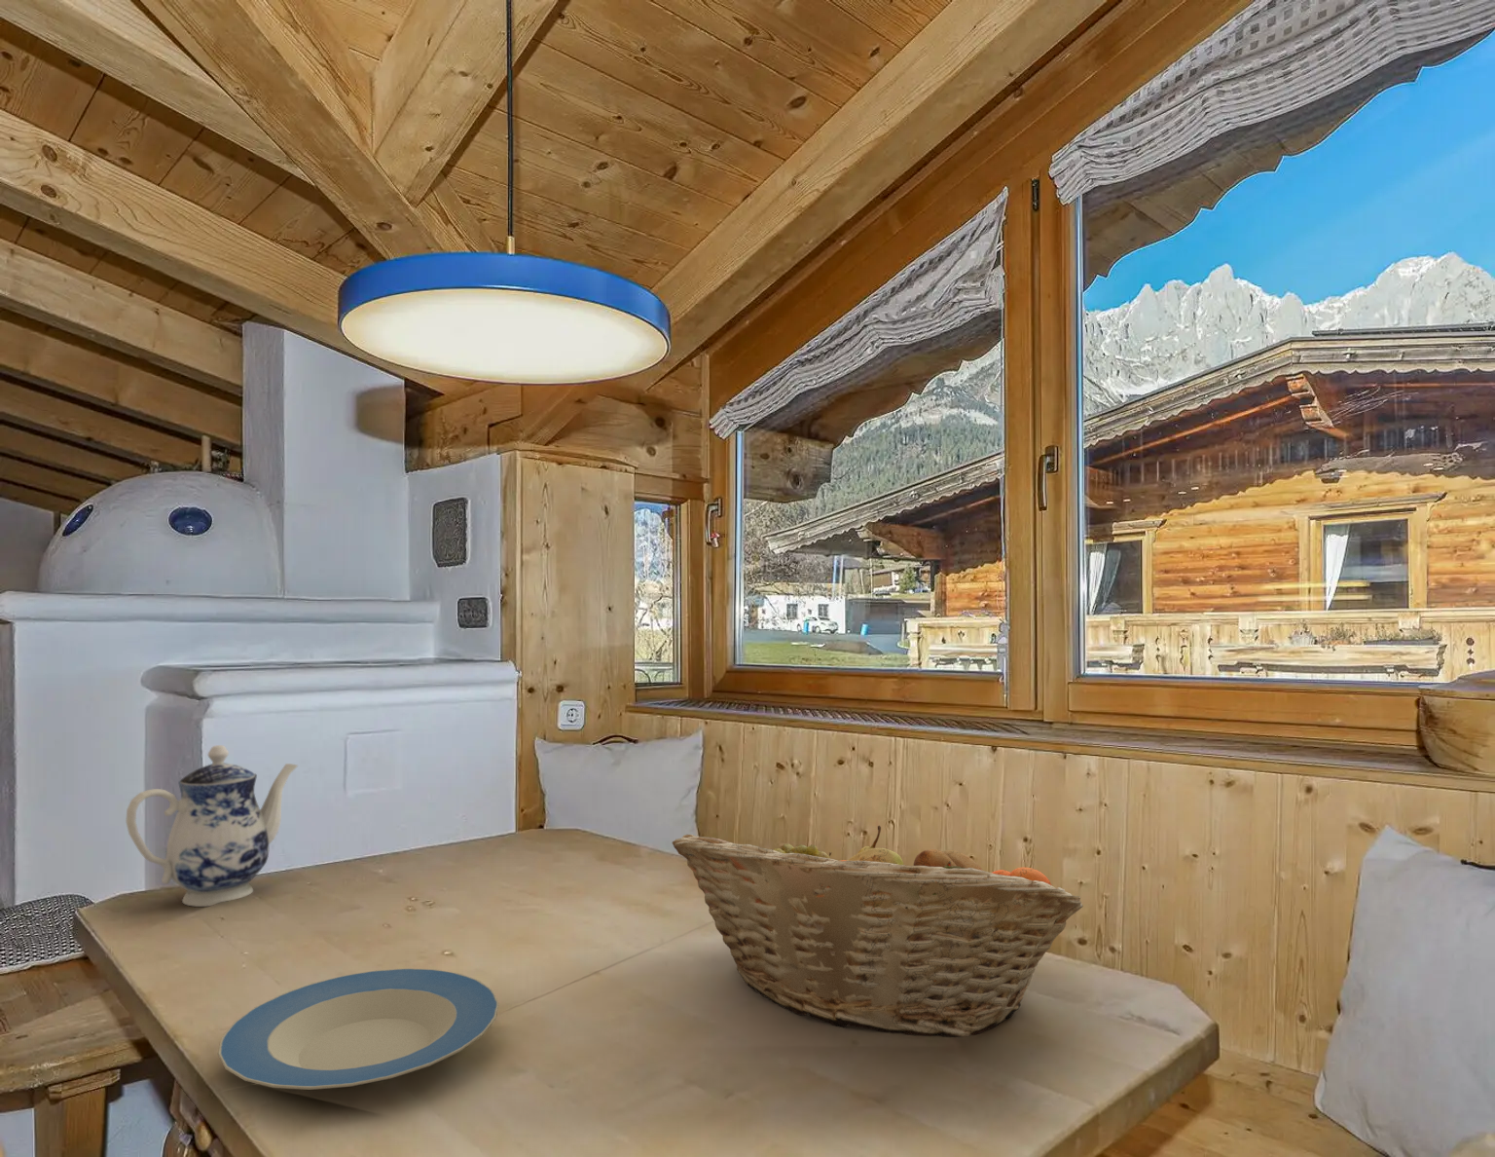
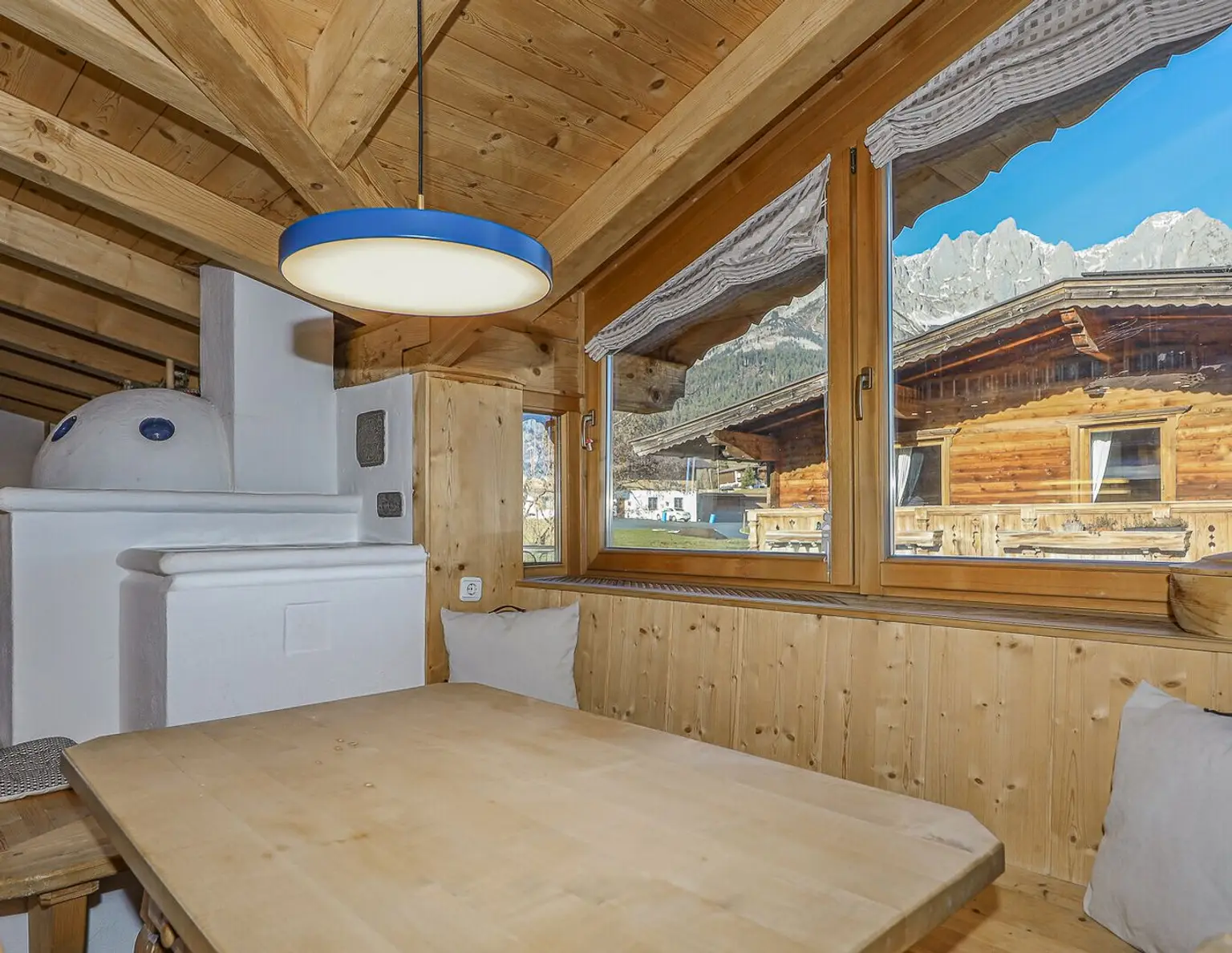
- plate [217,968,499,1090]
- teapot [125,744,299,908]
- fruit basket [671,824,1085,1038]
